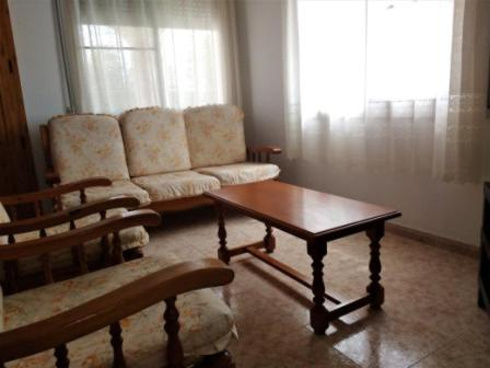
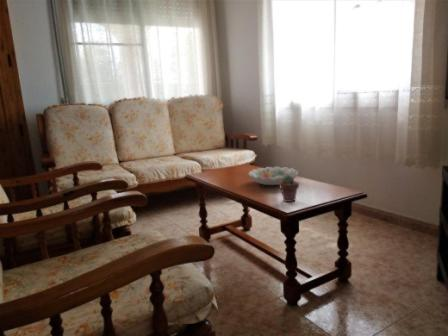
+ decorative bowl [248,166,299,186]
+ potted succulent [279,175,300,203]
